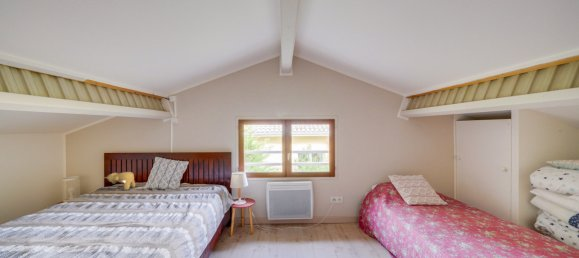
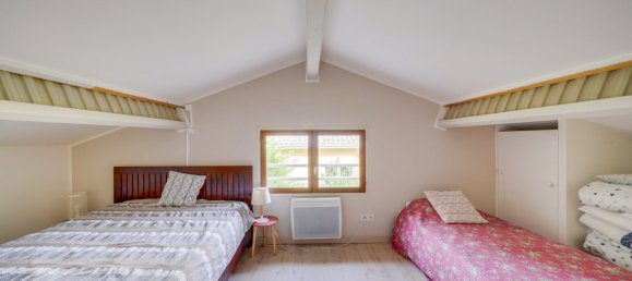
- teddy bear [103,171,136,191]
